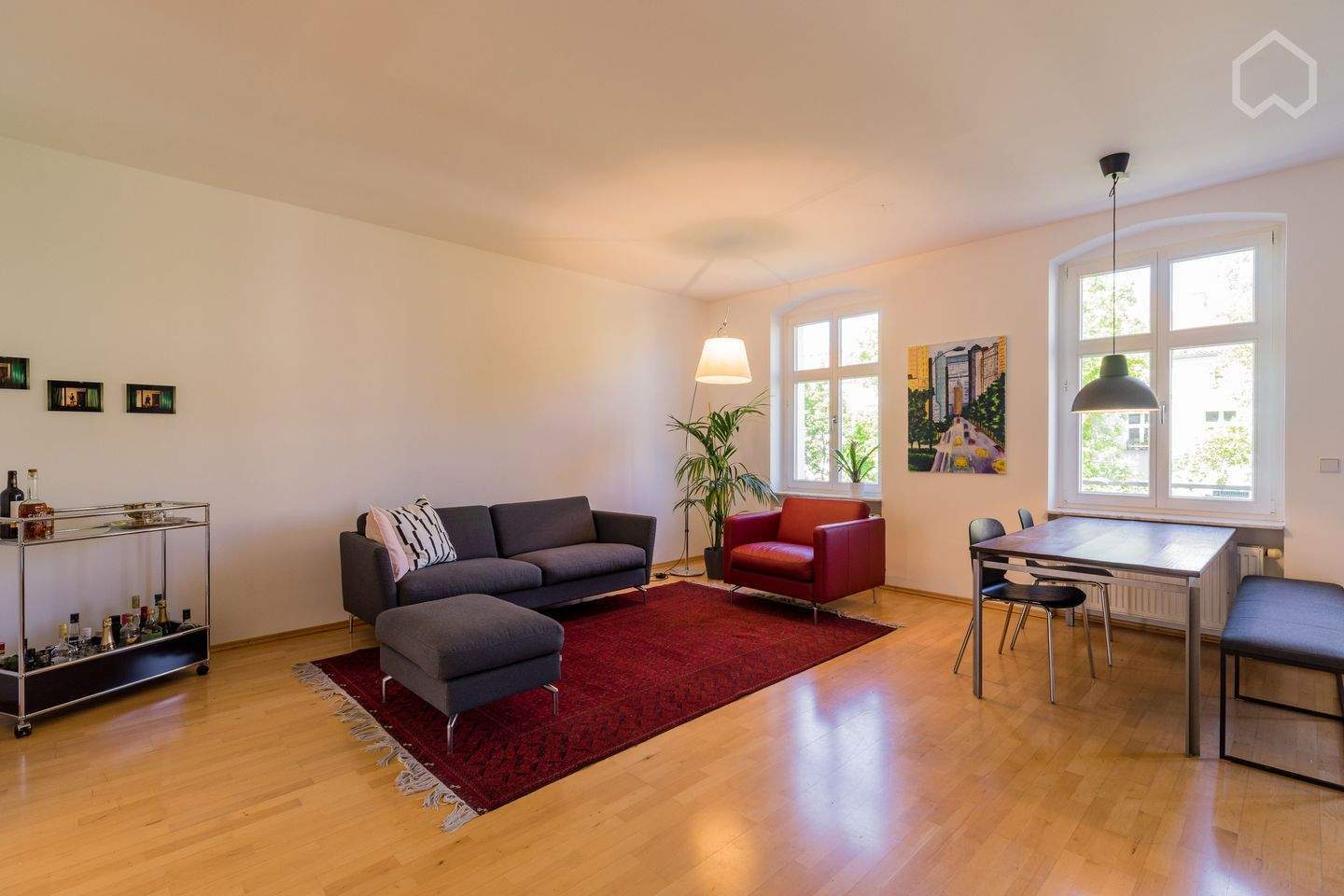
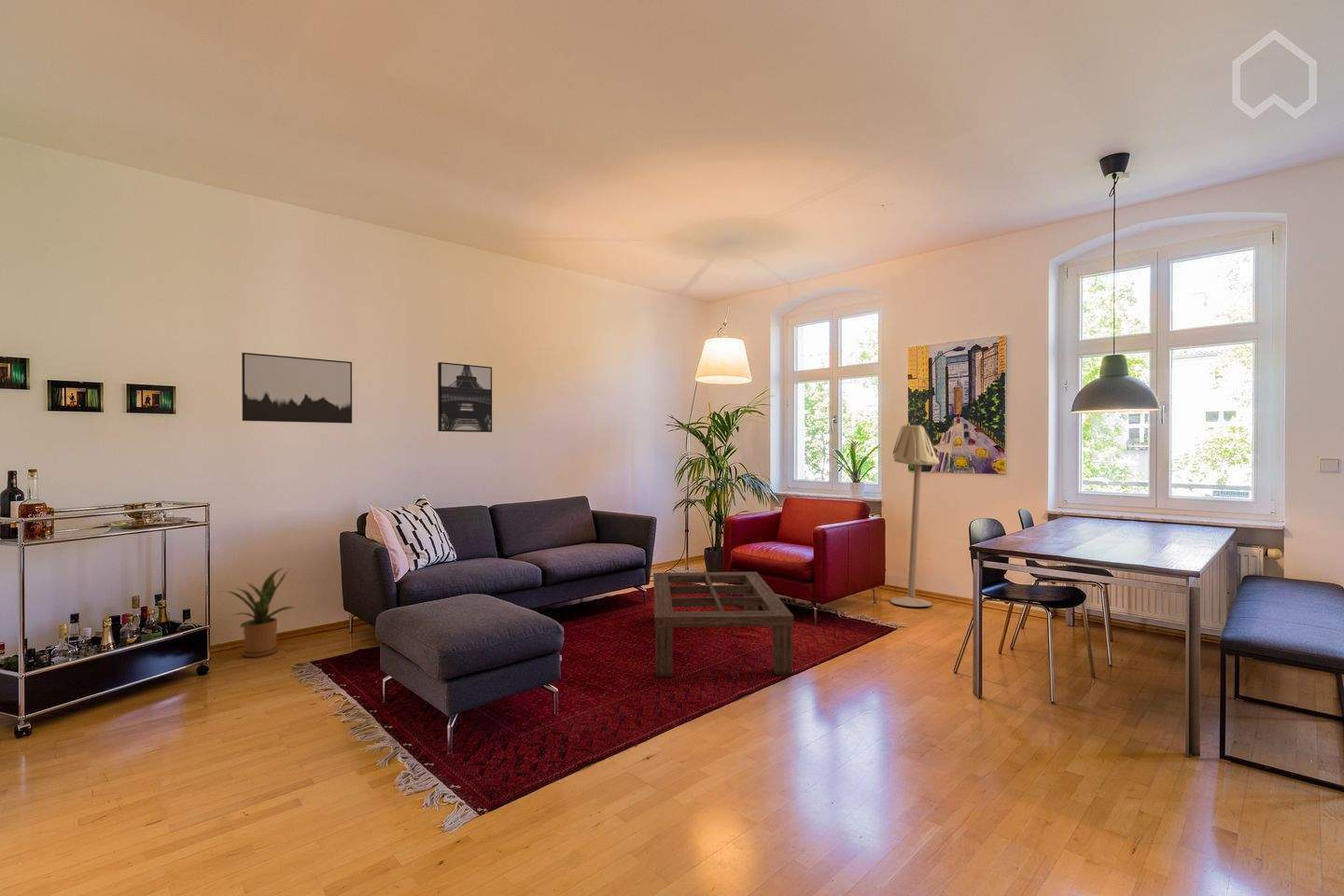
+ coffee table [652,571,794,678]
+ wall art [241,352,353,424]
+ wall art [437,361,493,433]
+ house plant [218,567,296,658]
+ floor lamp [889,422,941,608]
